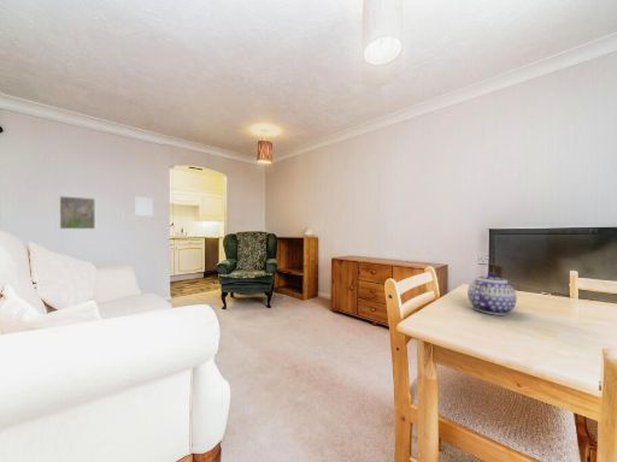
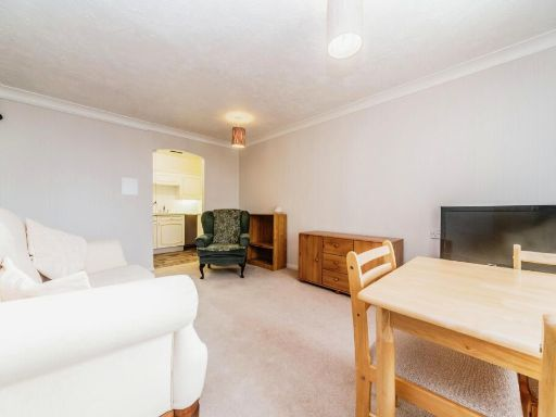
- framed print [59,195,96,230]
- teapot [466,271,518,316]
